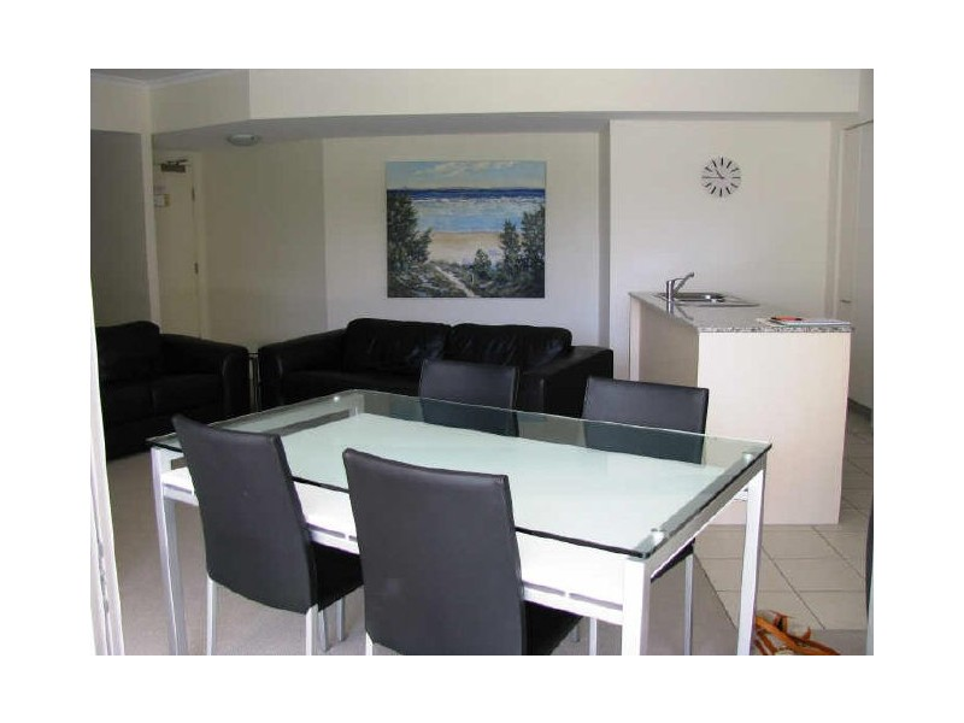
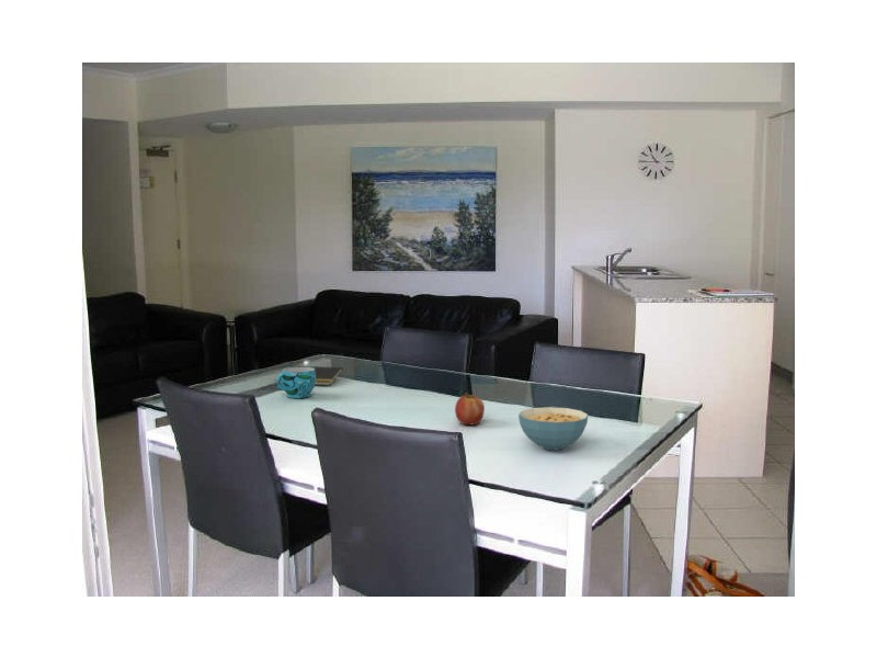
+ cup [275,366,316,399]
+ cereal bowl [517,406,590,451]
+ fruit [454,392,486,426]
+ notepad [274,365,344,386]
